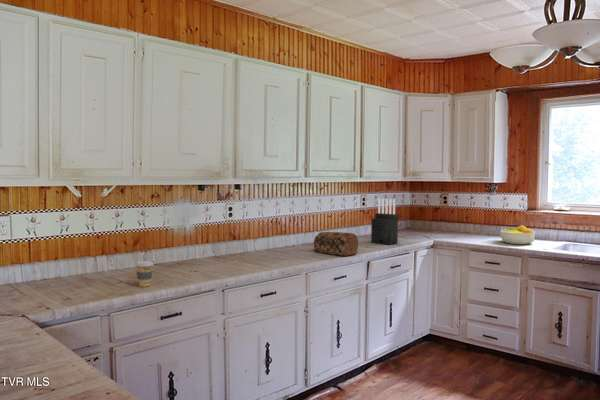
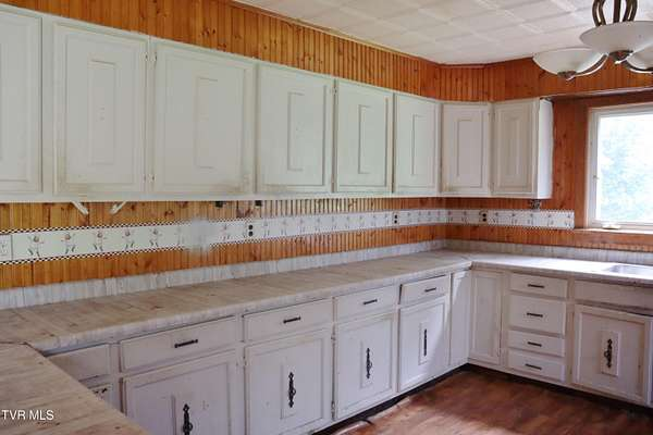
- bread loaf [313,231,359,257]
- coffee cup [134,260,154,288]
- knife block [370,198,399,246]
- fruit bowl [500,224,536,245]
